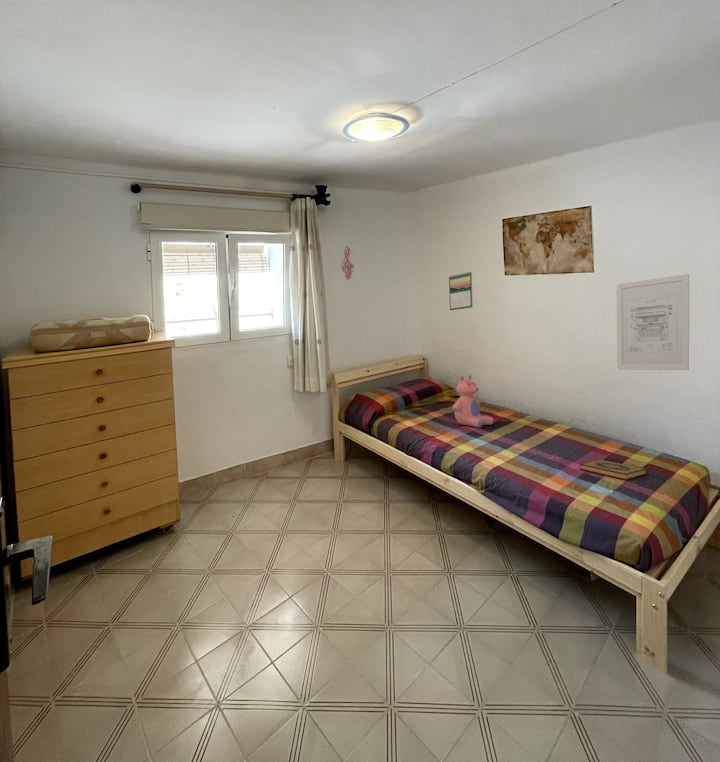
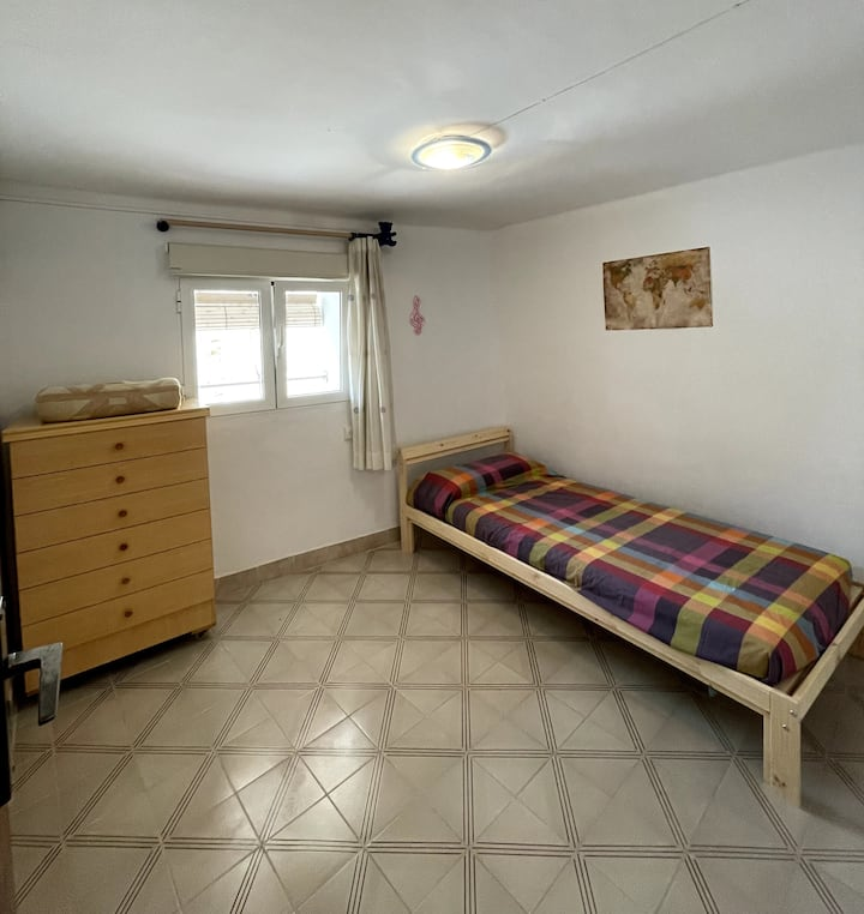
- teddy bear [452,373,495,428]
- hardback book [579,459,648,481]
- calendar [448,271,474,311]
- wall art [616,273,690,371]
